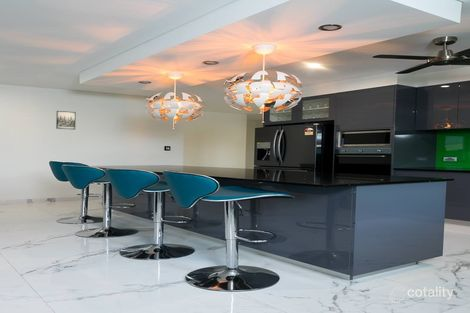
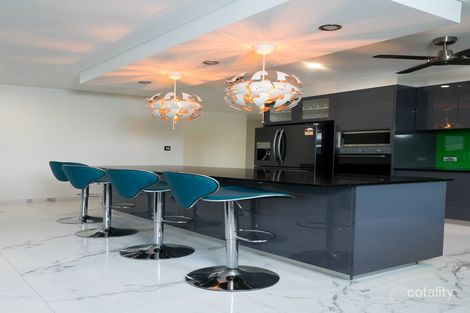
- wall art [55,110,77,131]
